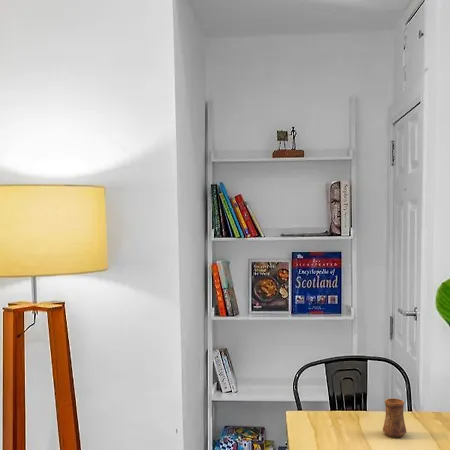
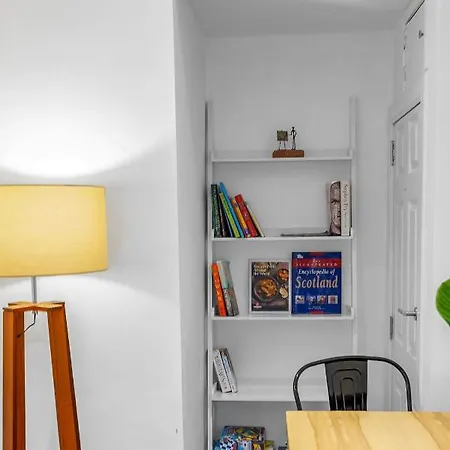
- cup [382,397,407,438]
